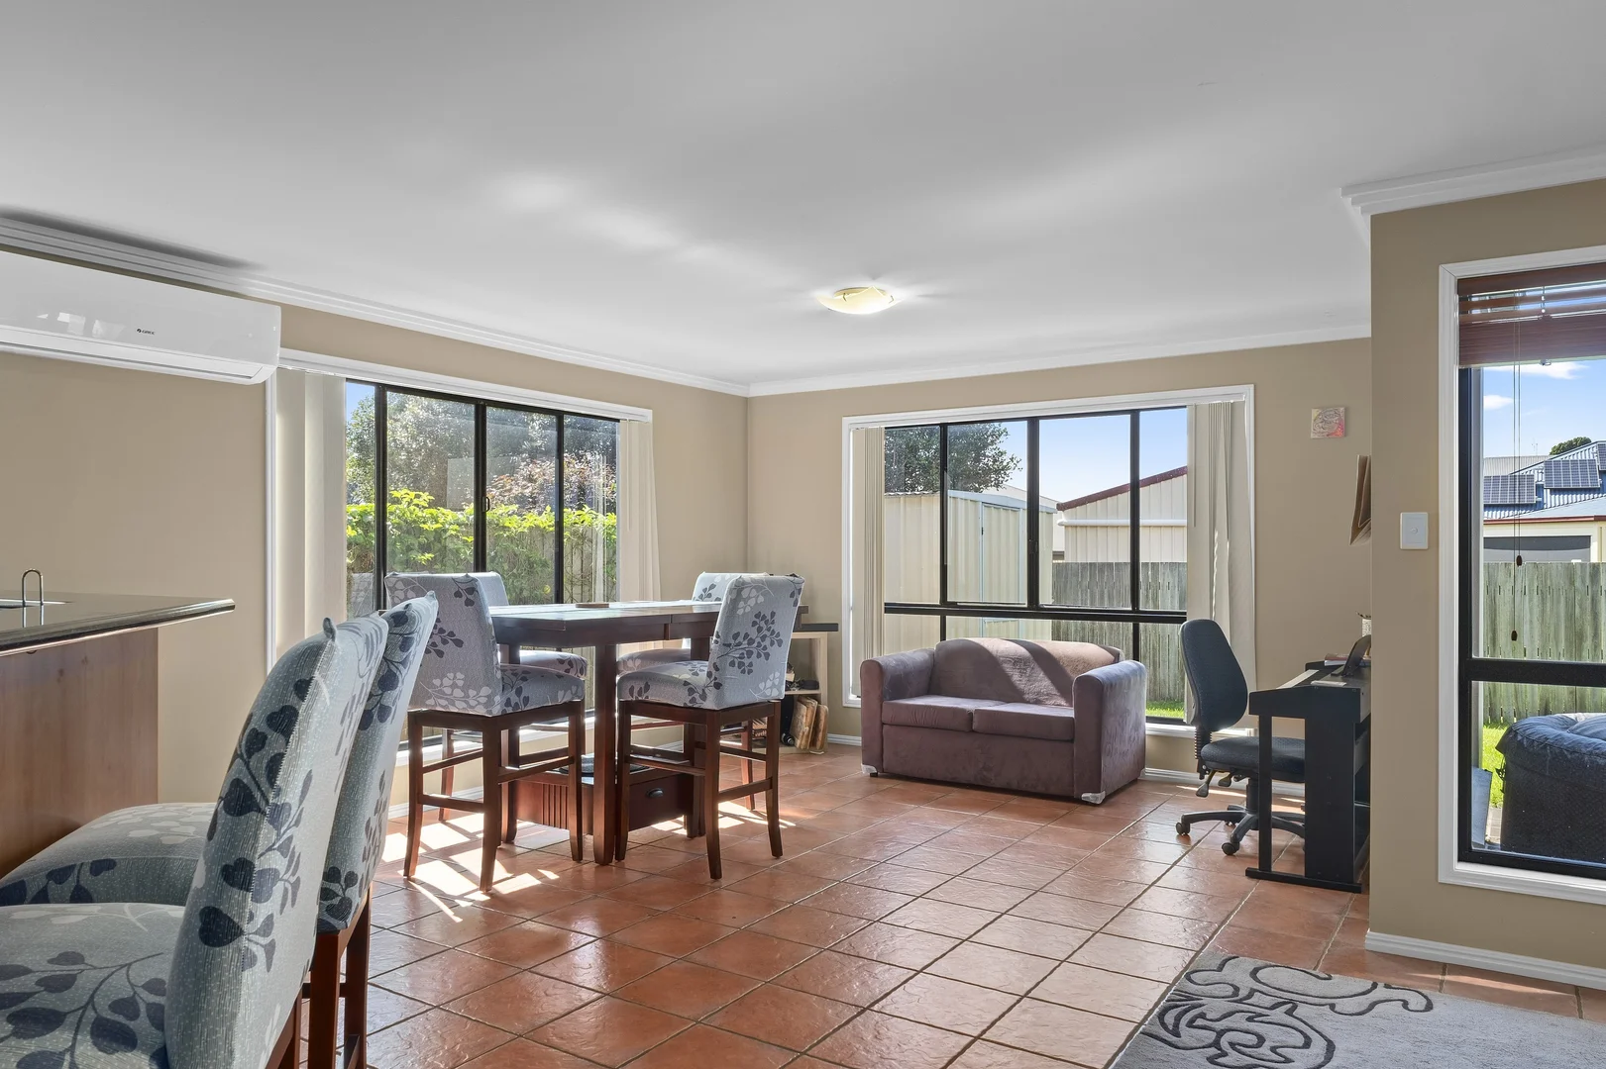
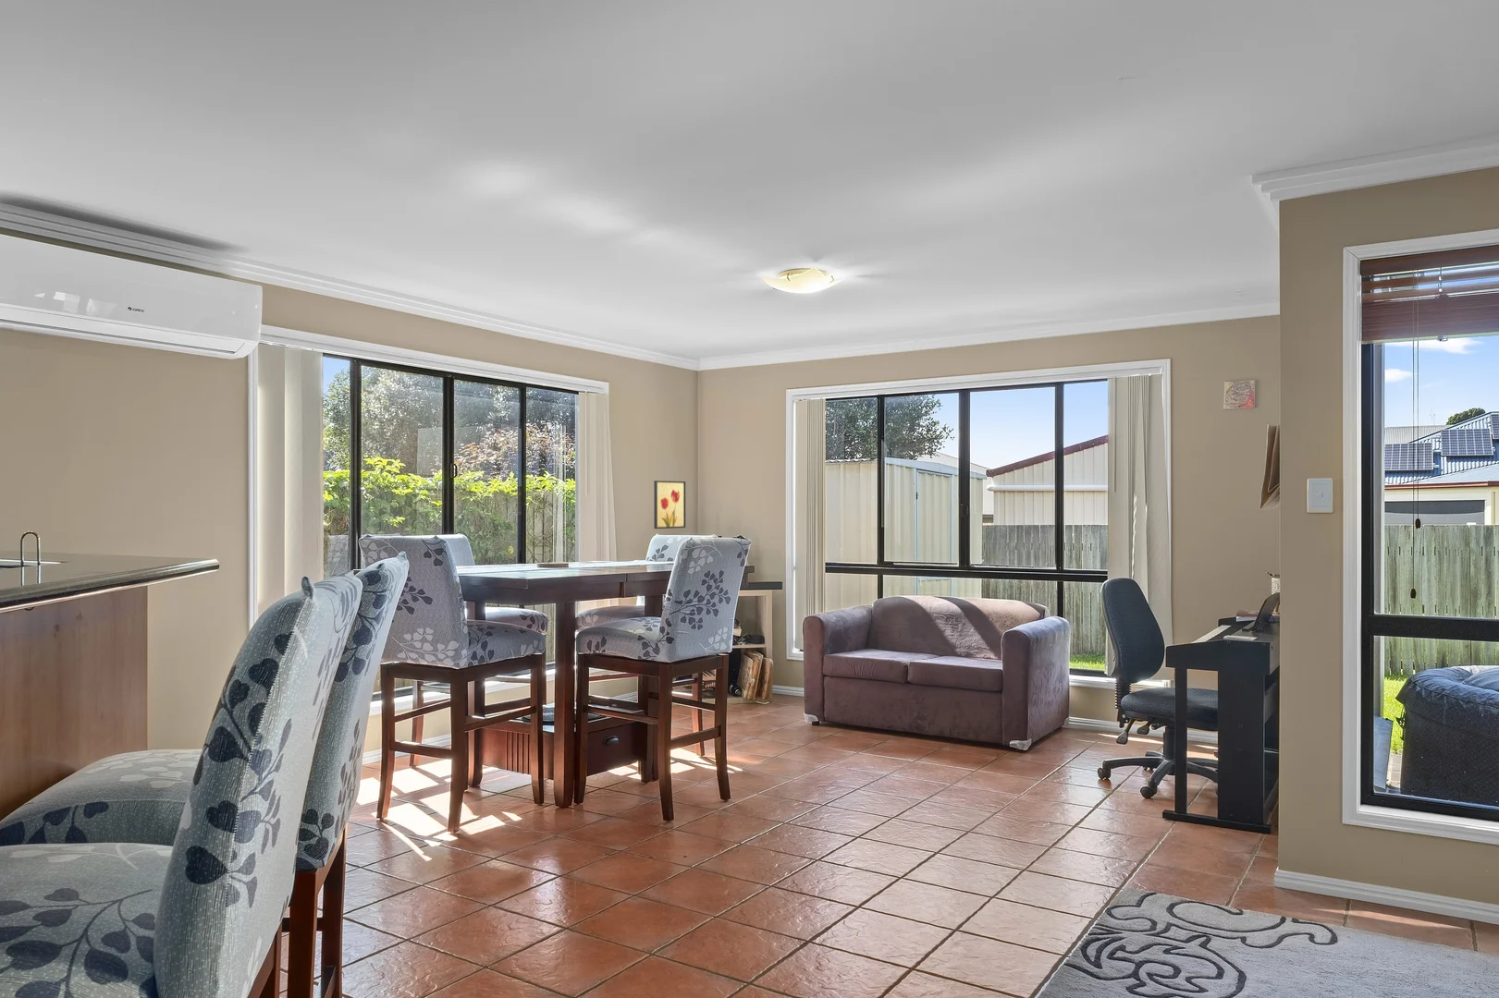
+ wall art [653,480,687,529]
